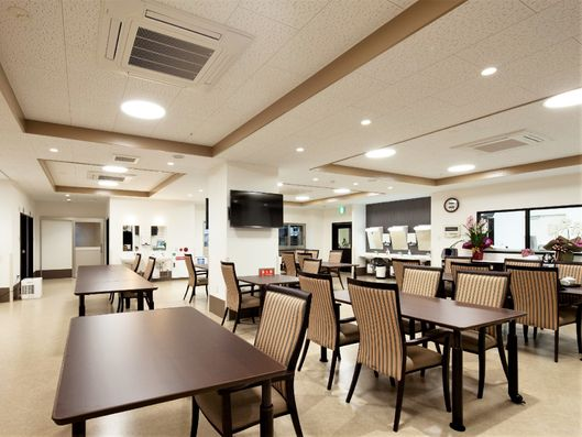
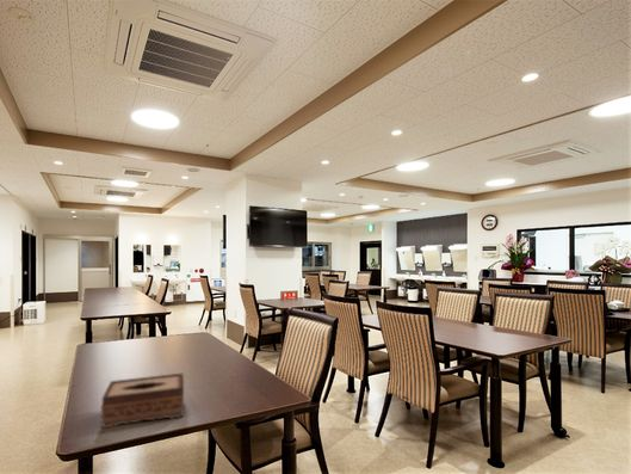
+ tissue box [100,371,185,429]
